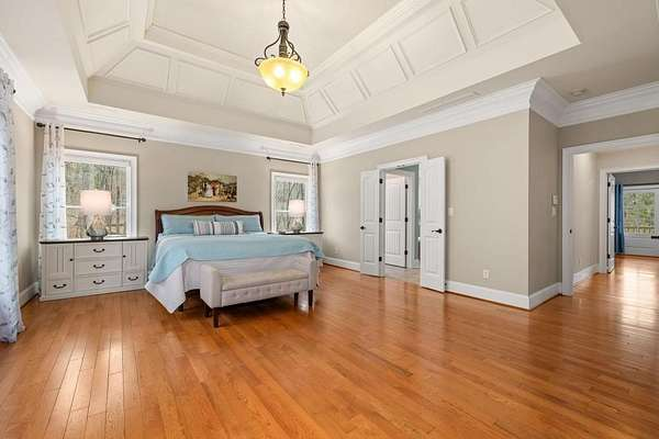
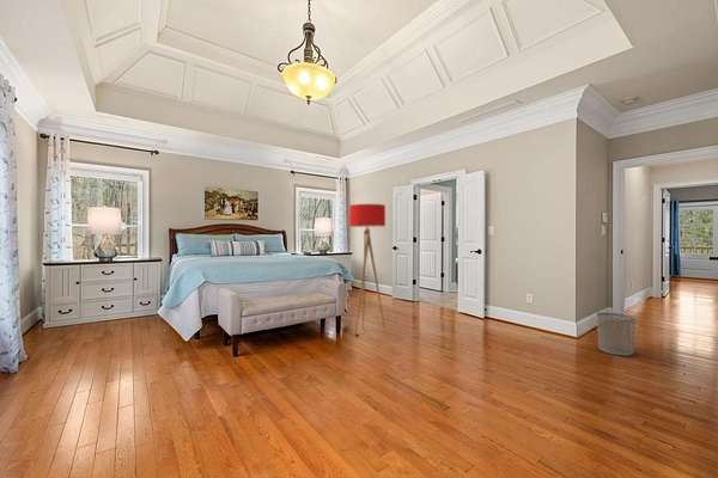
+ floor lamp [348,203,388,339]
+ waste bin [596,312,637,357]
